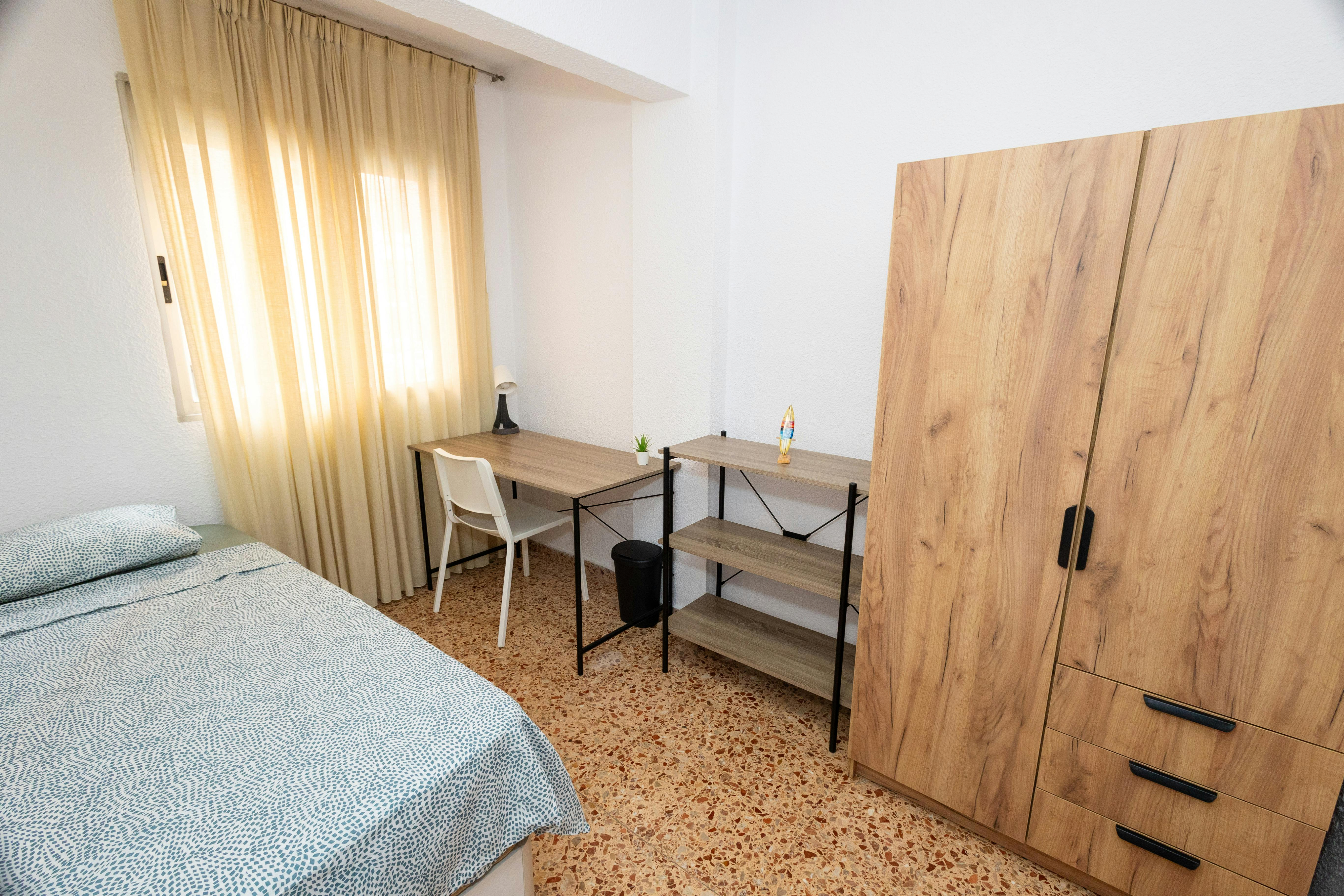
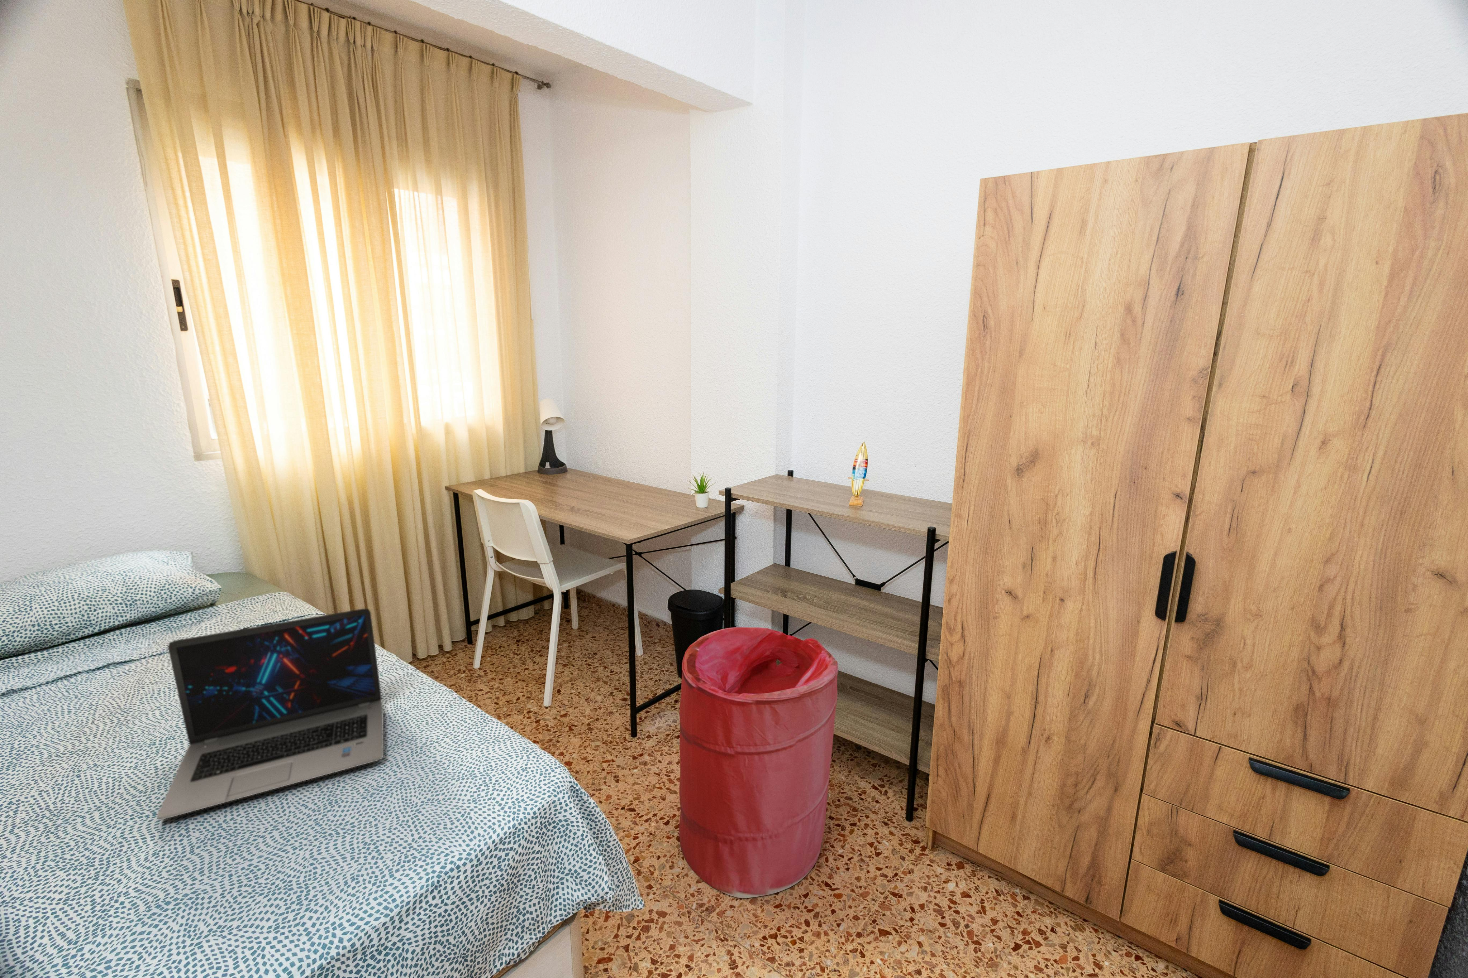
+ laptop [156,608,383,821]
+ laundry hamper [678,627,838,898]
